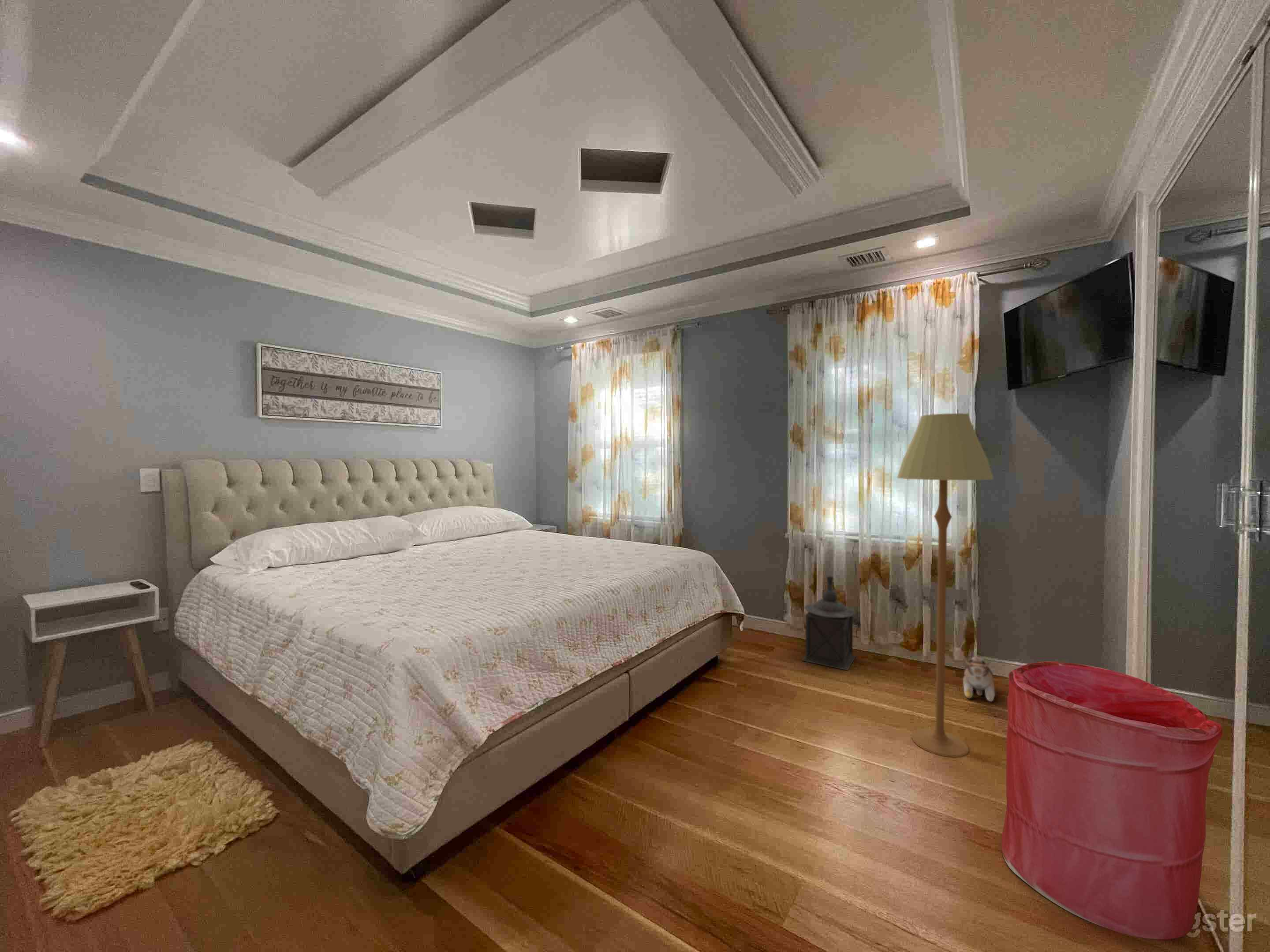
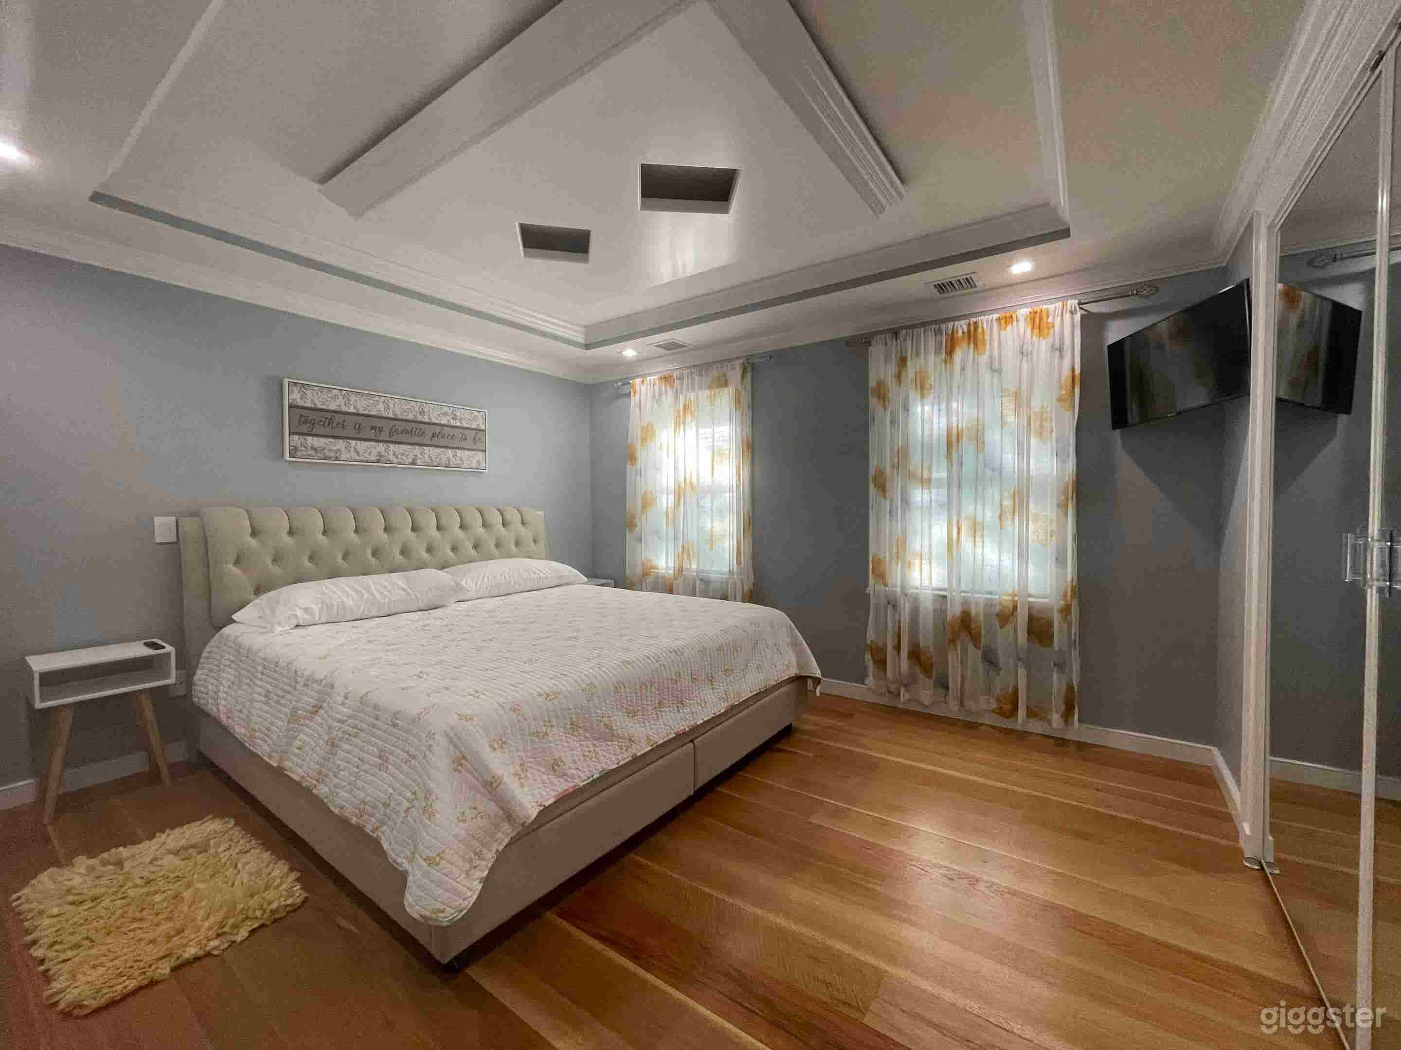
- lantern [801,575,857,671]
- plush toy [963,656,996,702]
- floor lamp [896,413,994,758]
- laundry hamper [1001,661,1223,940]
